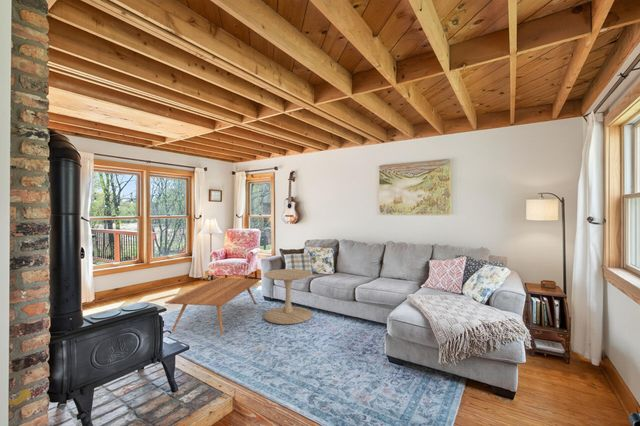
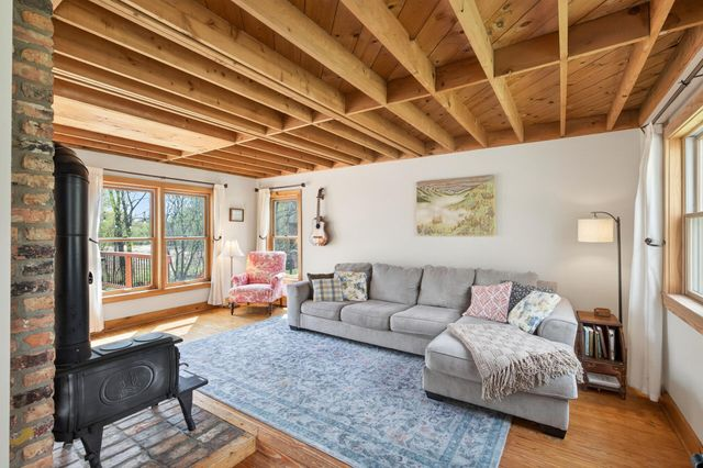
- side table [263,268,313,325]
- coffee table [164,277,261,336]
